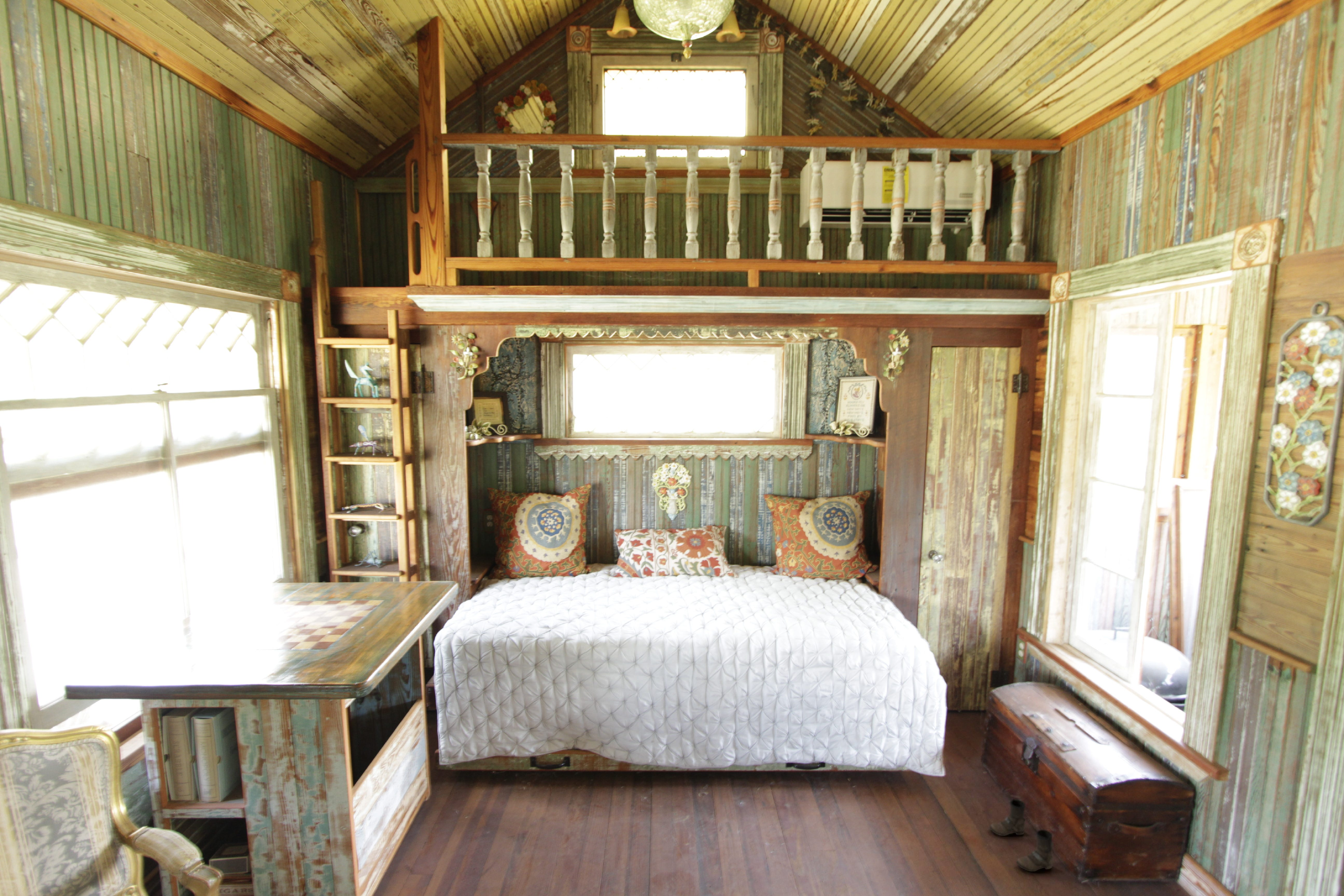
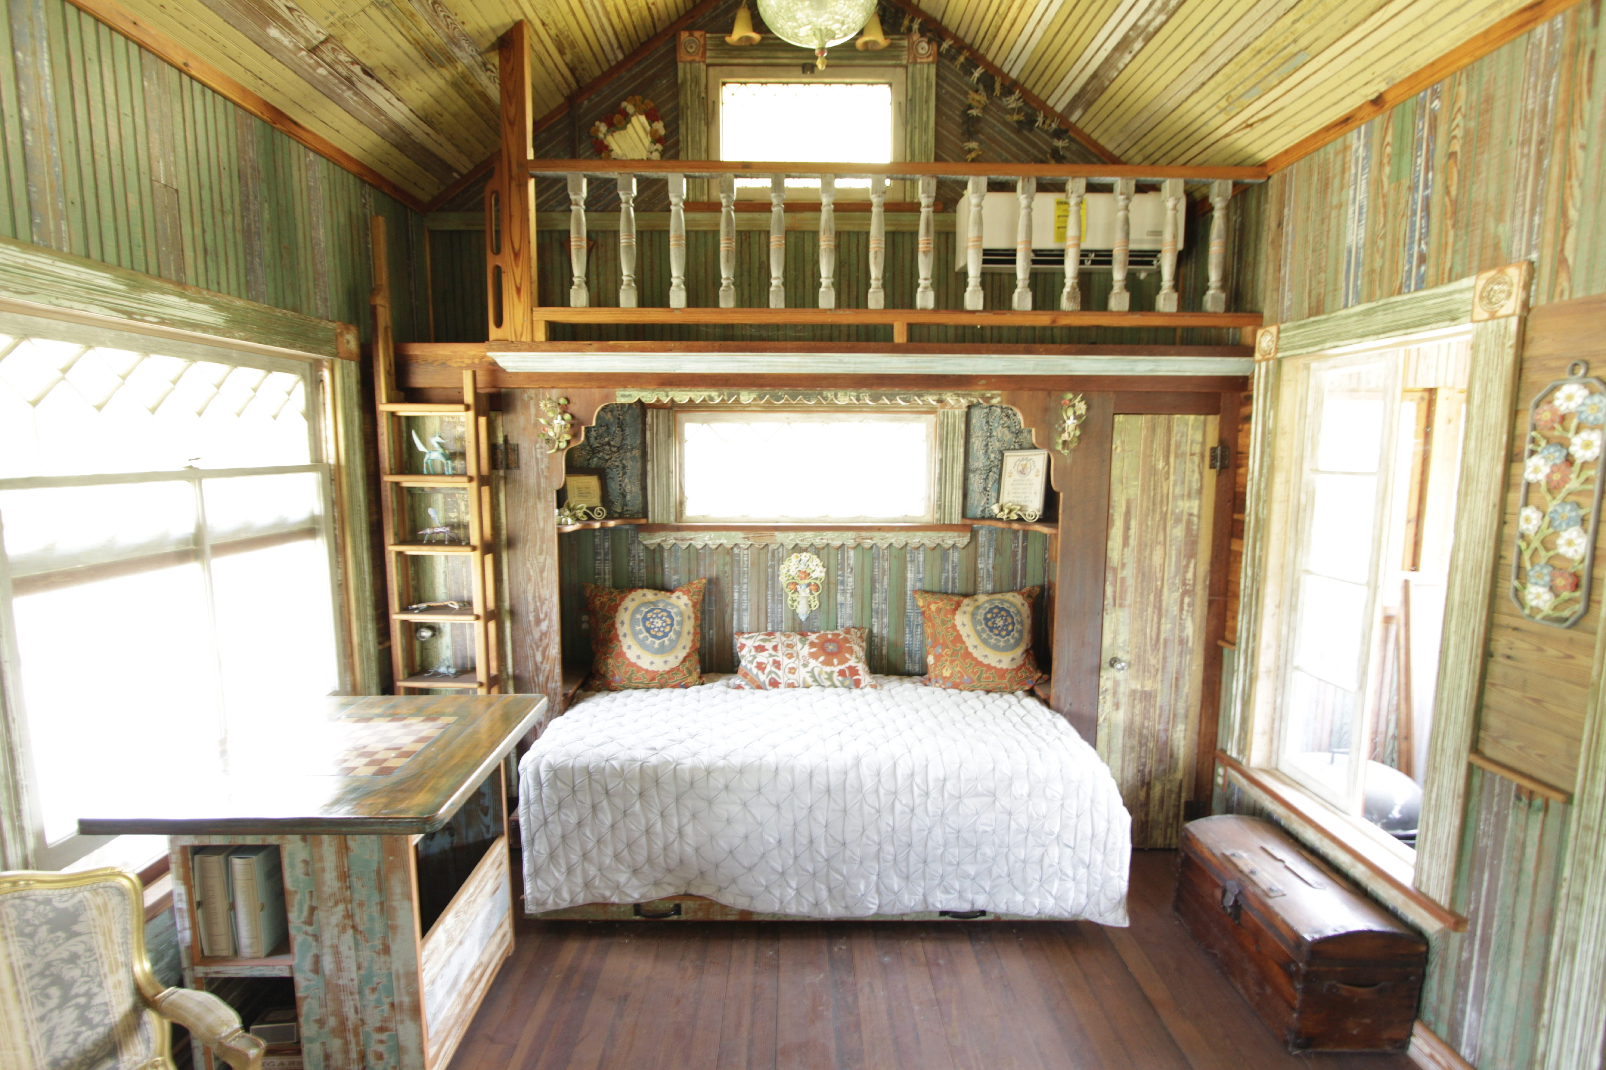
- boots [989,798,1054,872]
